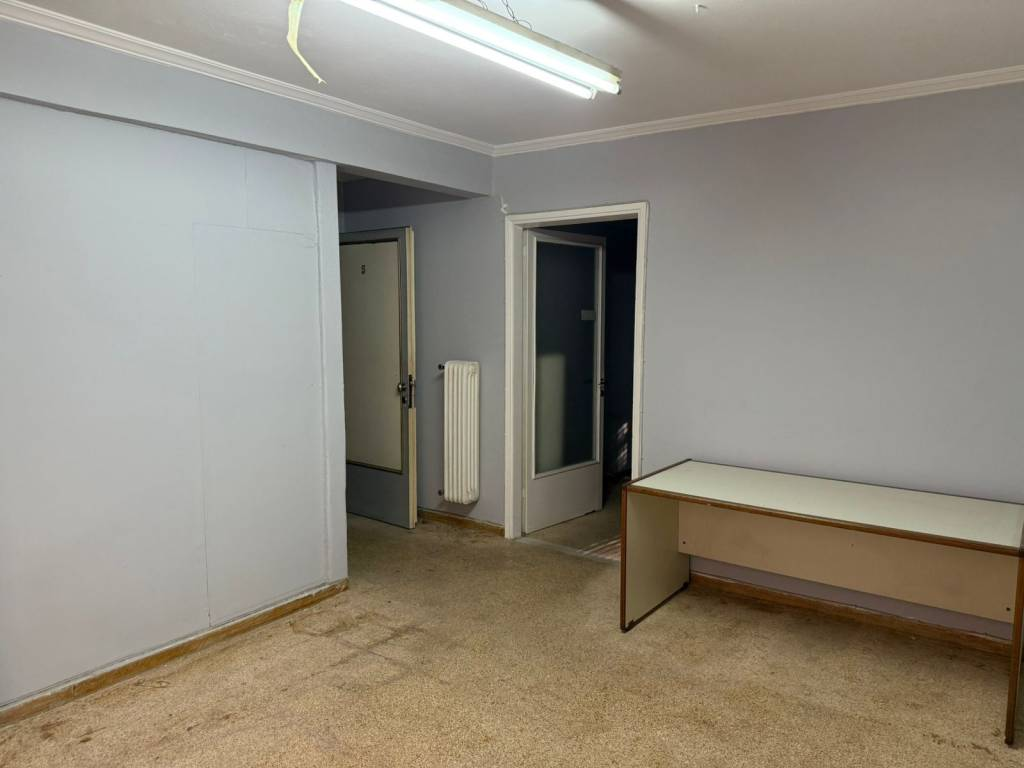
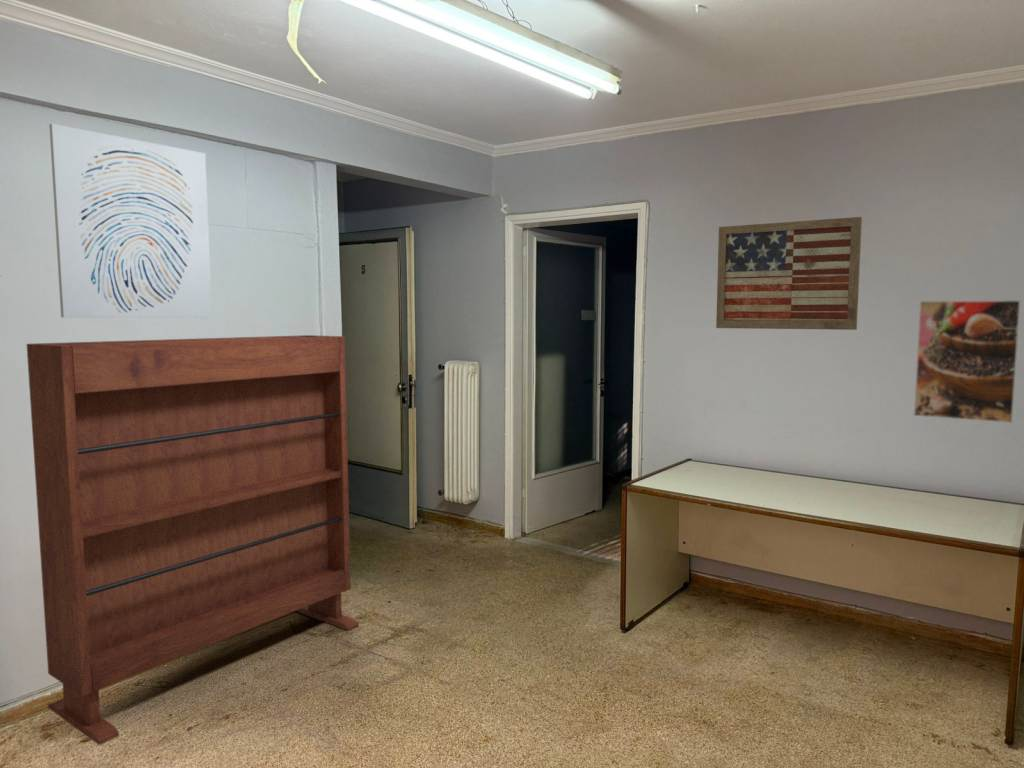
+ bookshelf [26,334,359,746]
+ wall art [48,123,213,318]
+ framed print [913,299,1022,424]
+ wall art [715,216,863,331]
